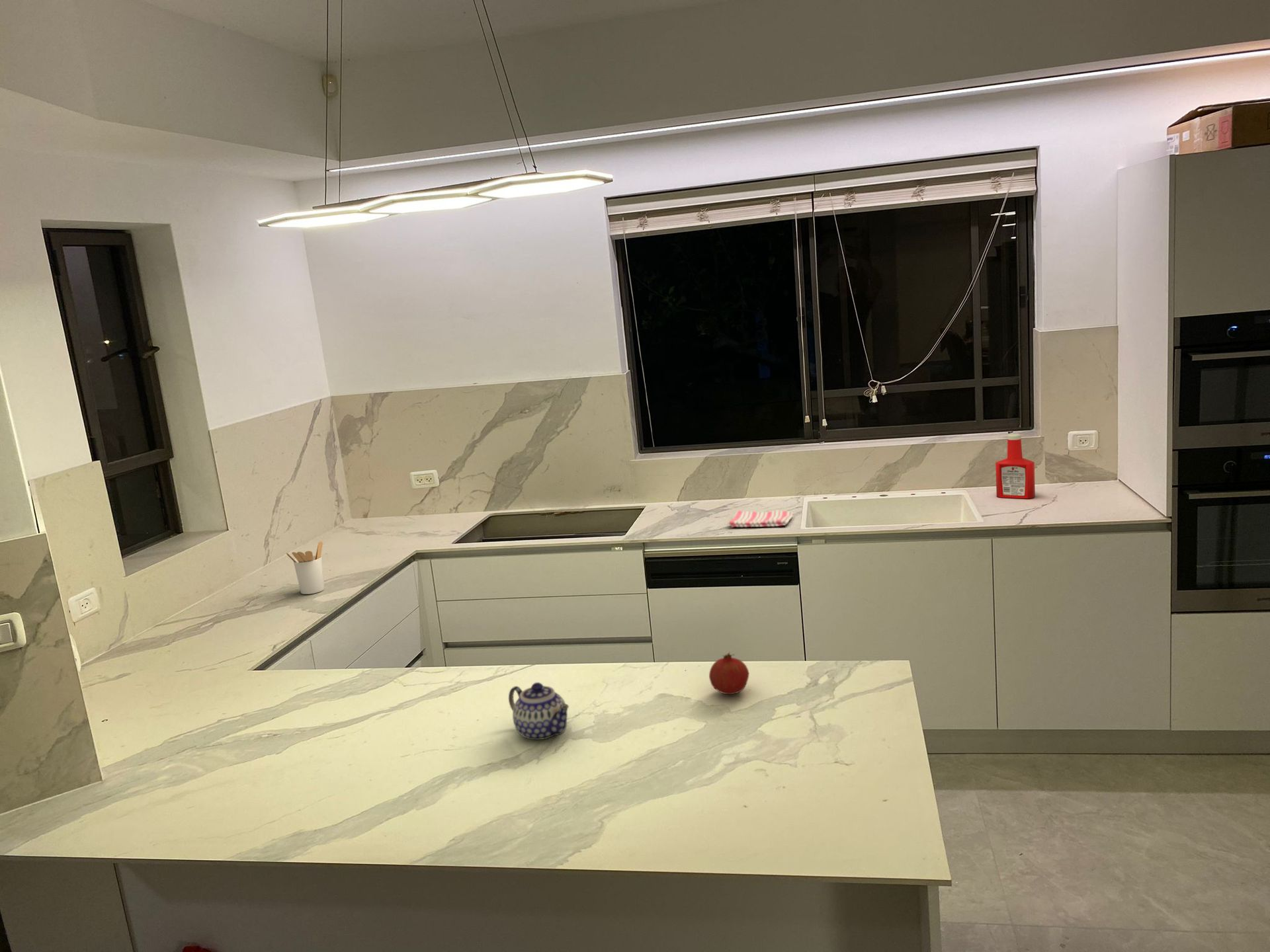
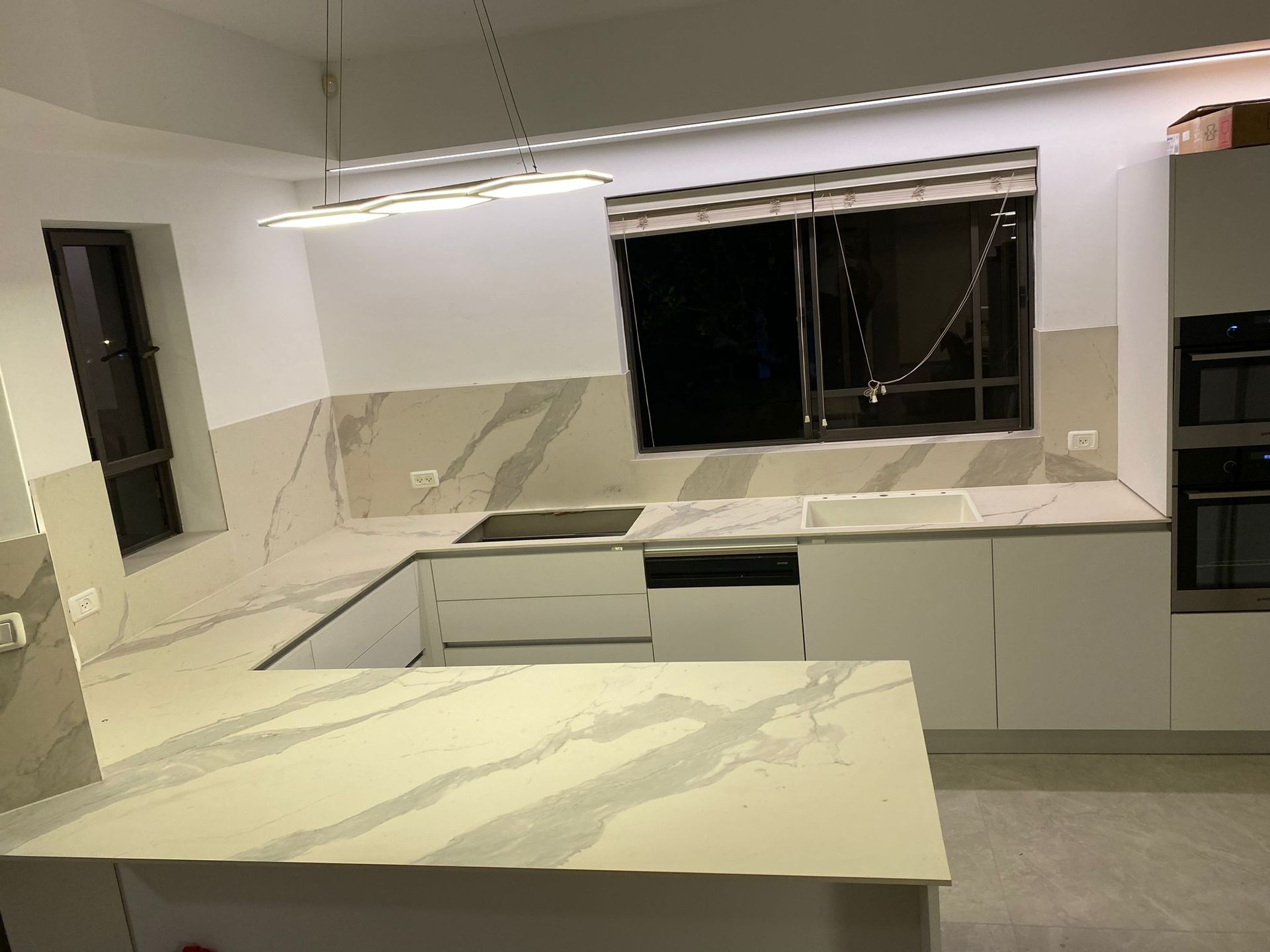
- utensil holder [286,541,325,595]
- teapot [508,682,570,740]
- soap bottle [995,433,1036,499]
- dish towel [728,509,794,528]
- fruit [708,652,749,695]
